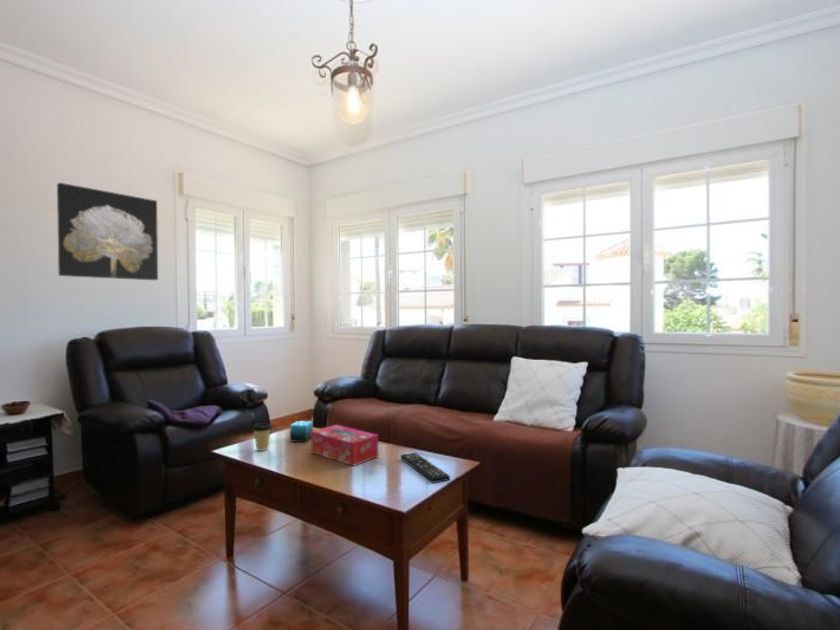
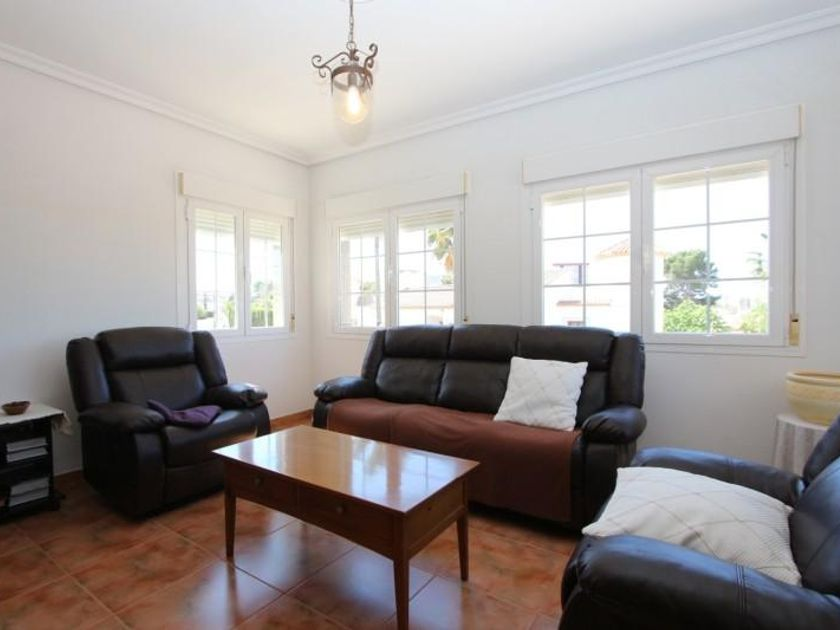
- tissue box [310,424,380,467]
- candle [289,415,314,443]
- remote control [400,452,451,484]
- wall art [56,182,159,281]
- coffee cup [251,422,273,452]
